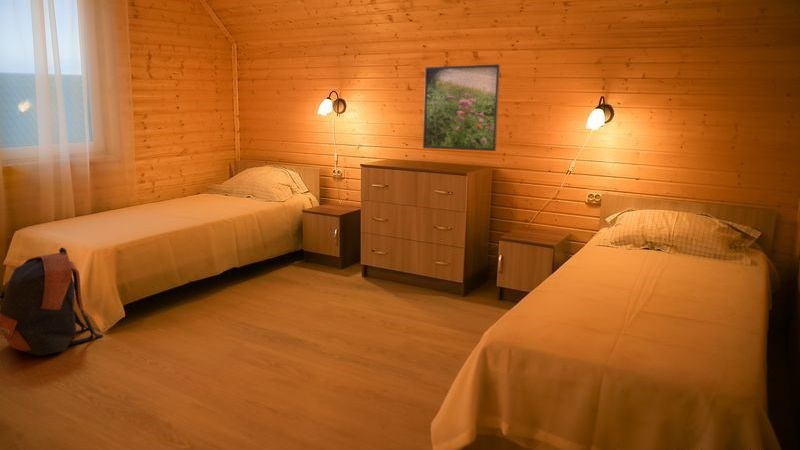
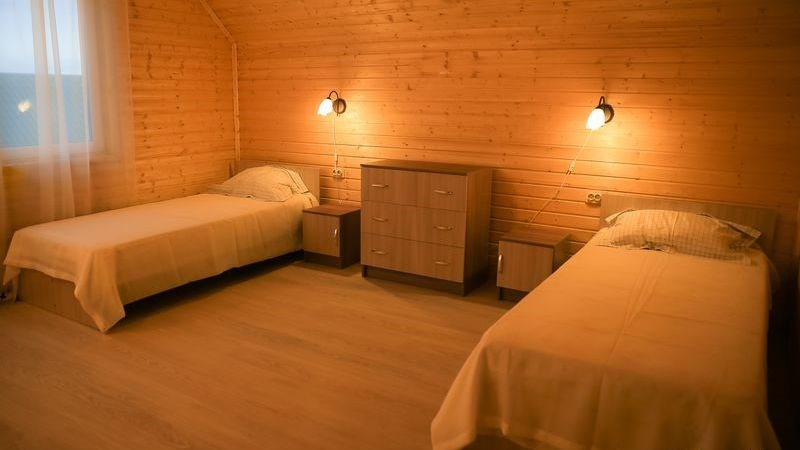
- backpack [0,246,104,357]
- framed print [422,63,501,152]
